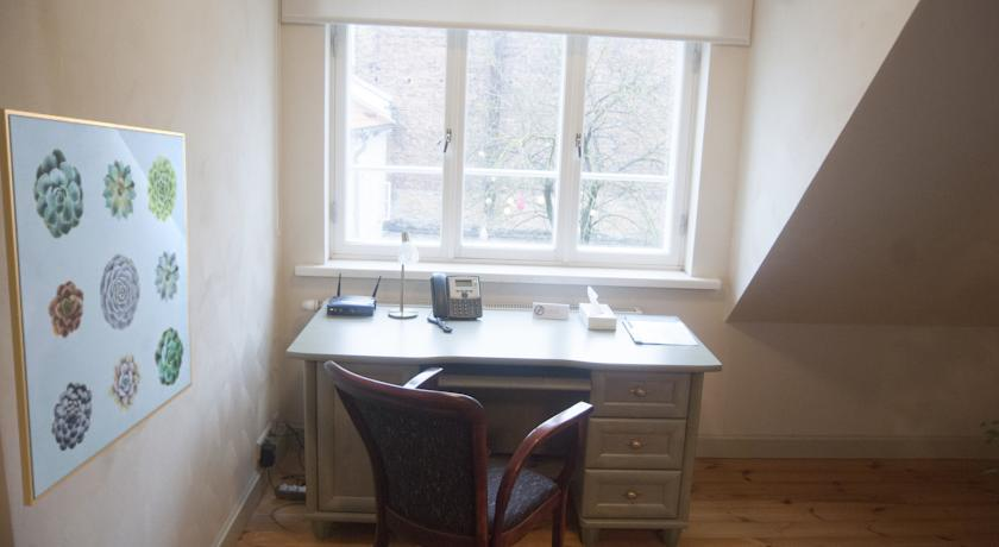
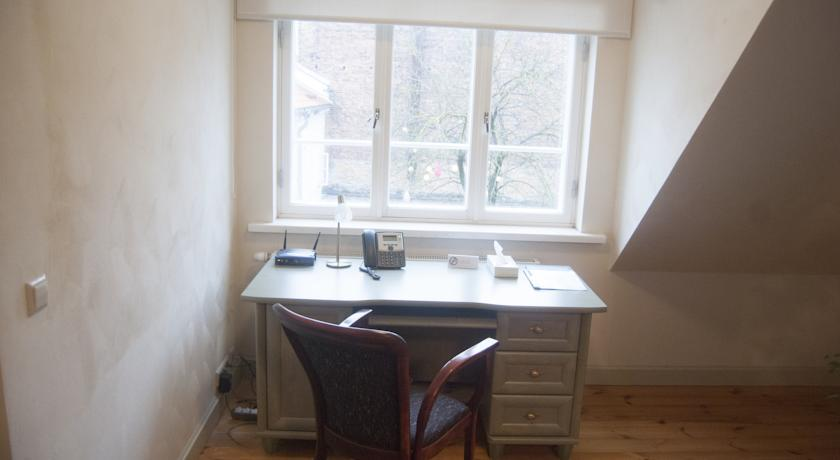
- wall art [0,107,194,508]
